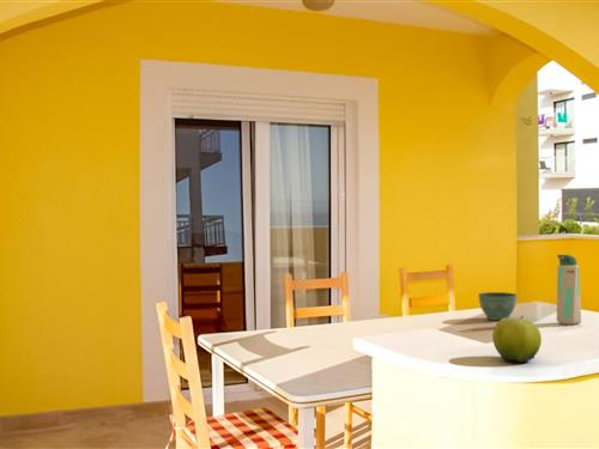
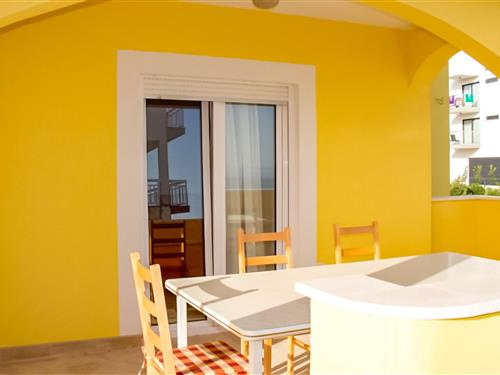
- water bottle [556,254,582,326]
- flower pot [477,291,518,321]
- fruit [491,315,543,364]
